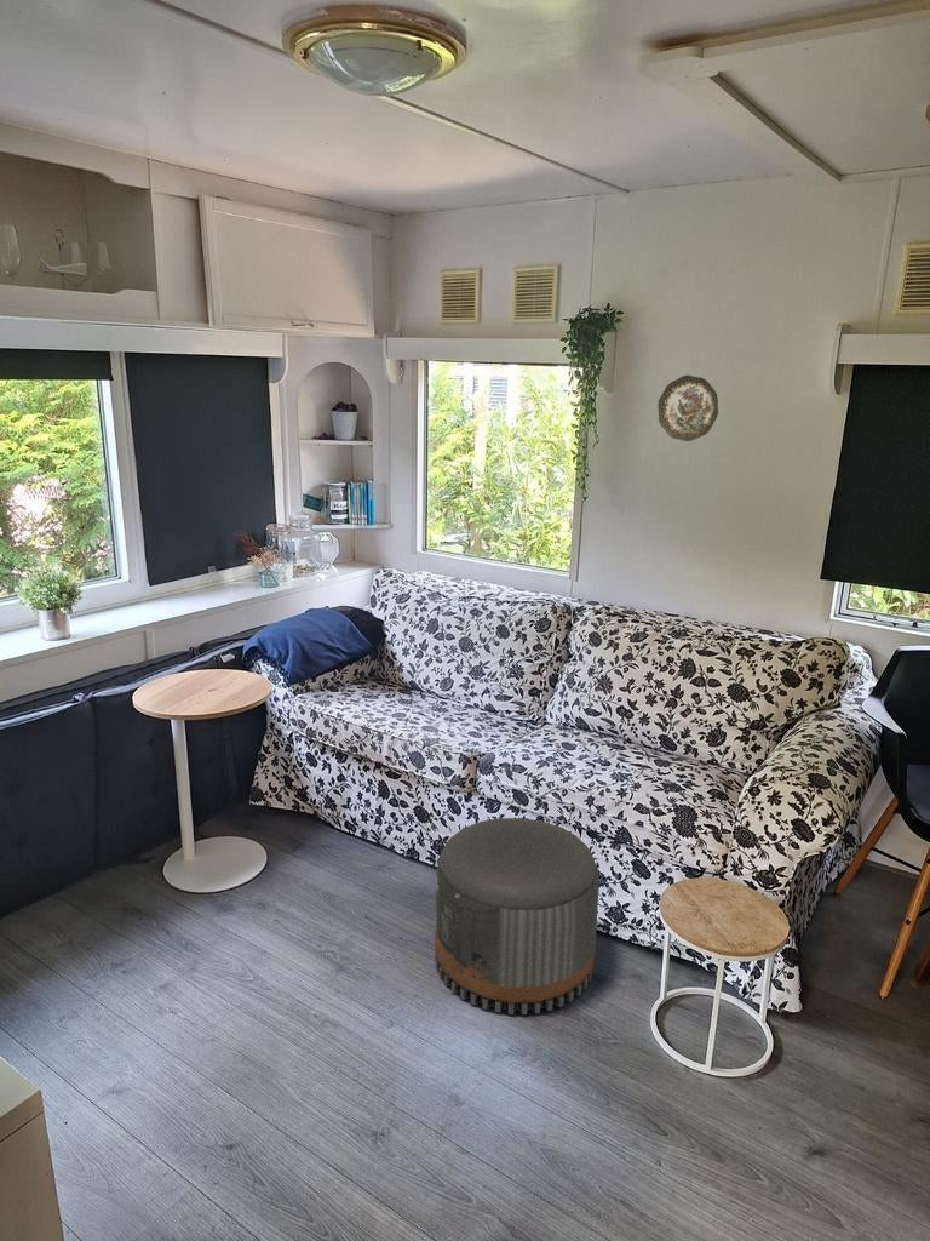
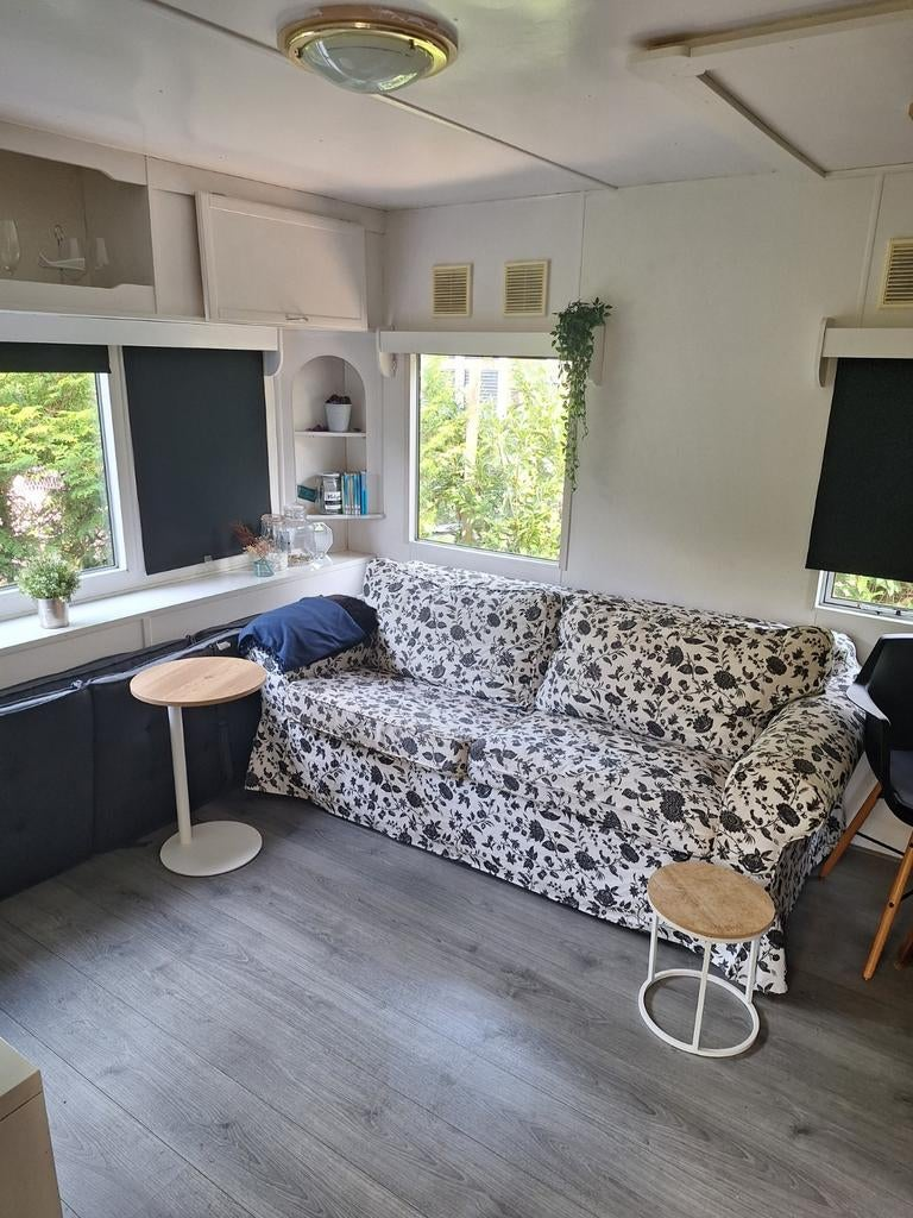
- decorative plate [656,374,719,442]
- pouf [434,817,601,1016]
